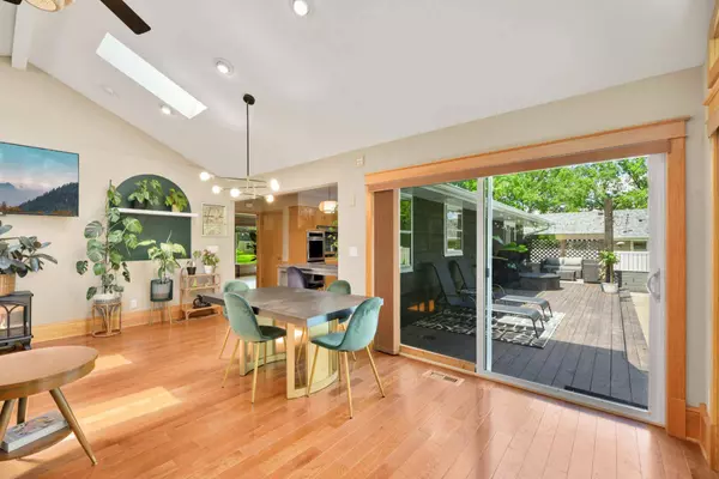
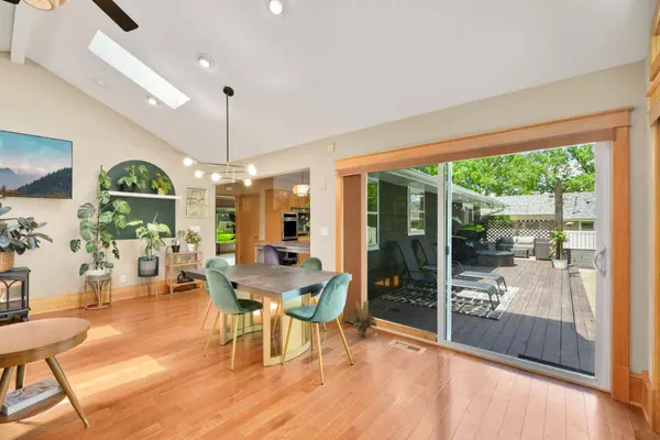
+ decorative plant [346,298,378,338]
